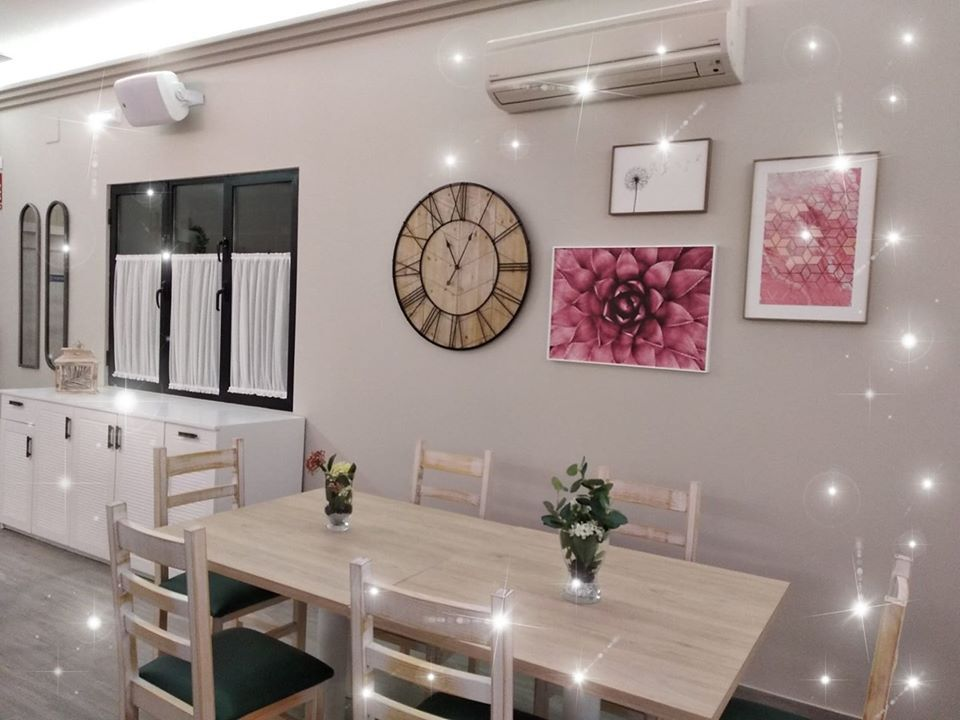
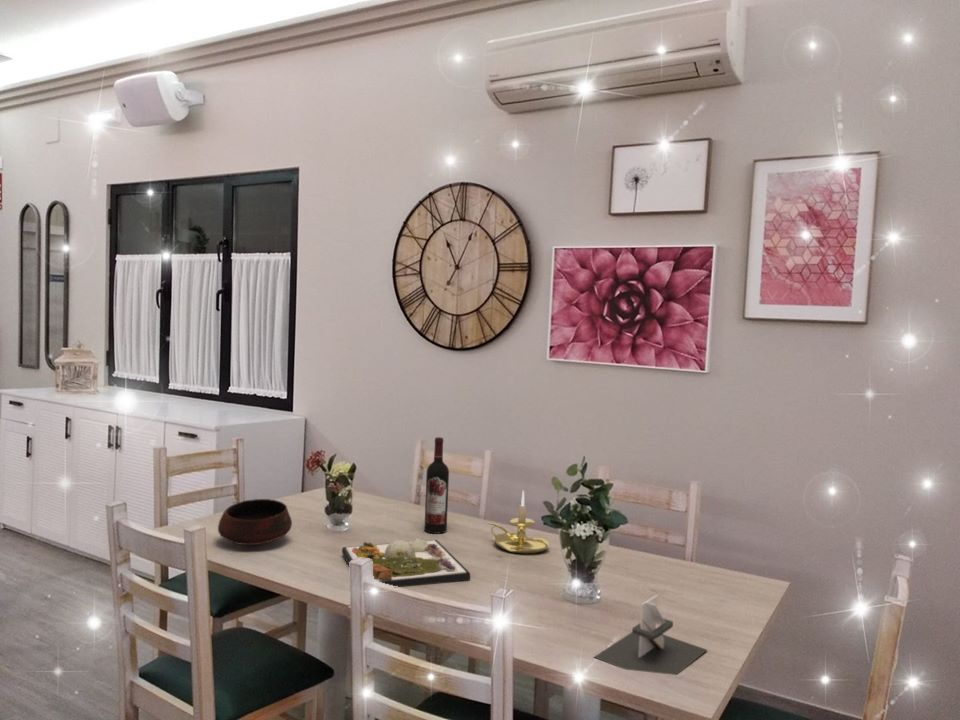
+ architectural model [593,594,708,676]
+ dinner plate [341,537,471,588]
+ candle holder [486,489,550,555]
+ bowl [217,498,293,546]
+ wine bottle [423,436,450,535]
